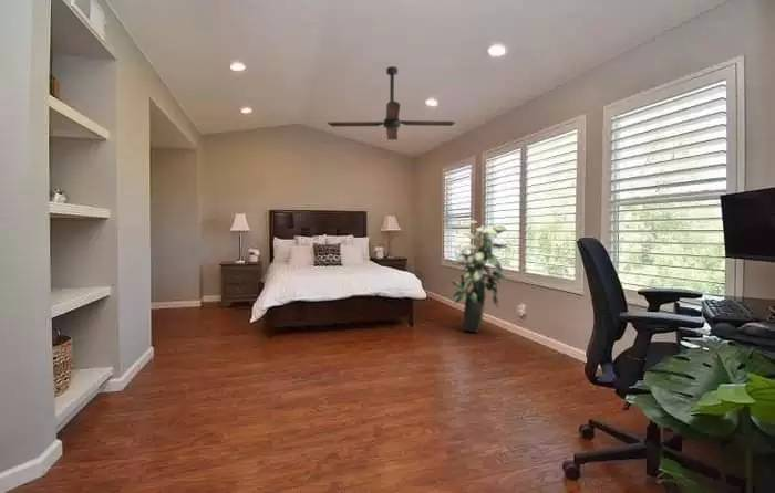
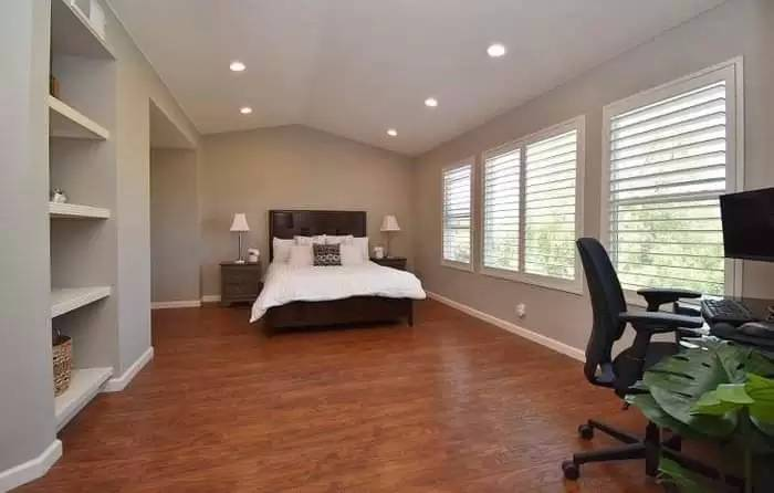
- ceiling fan [327,65,457,141]
- indoor plant [450,219,510,334]
